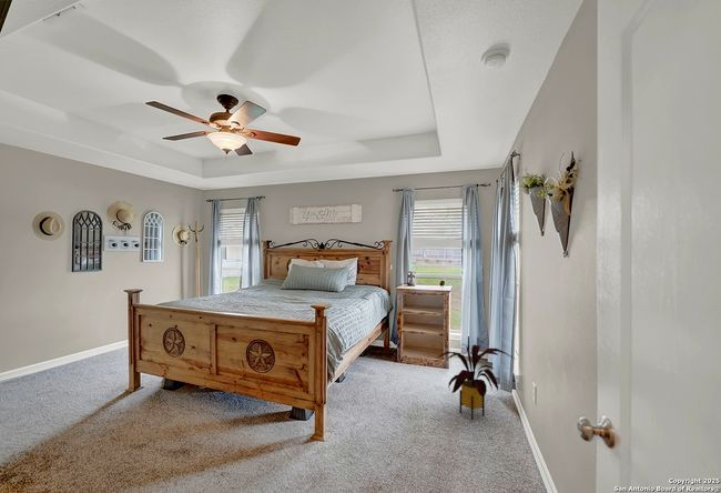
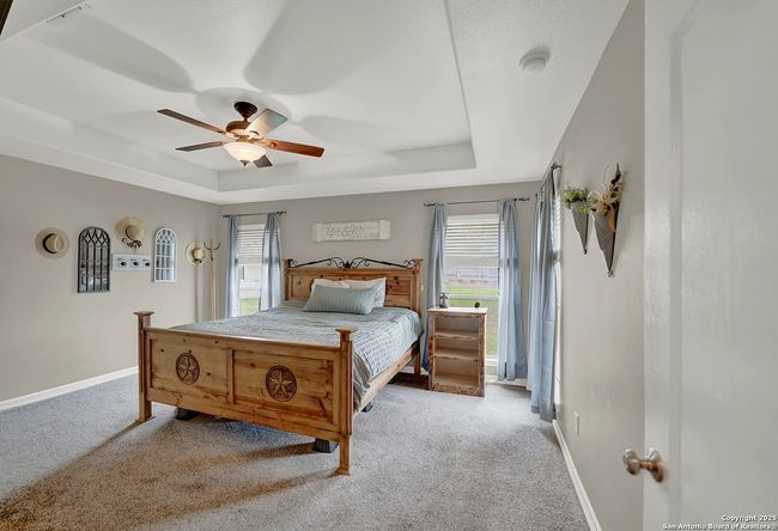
- house plant [436,343,517,421]
